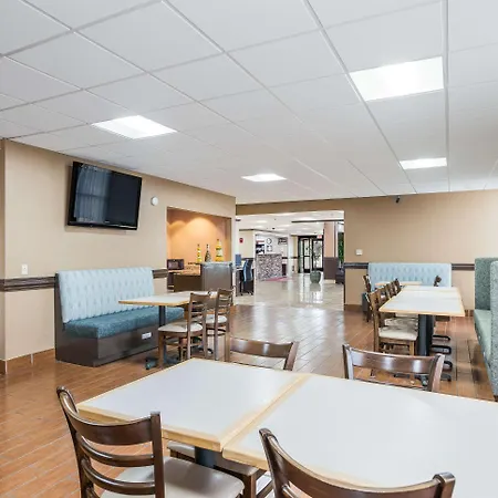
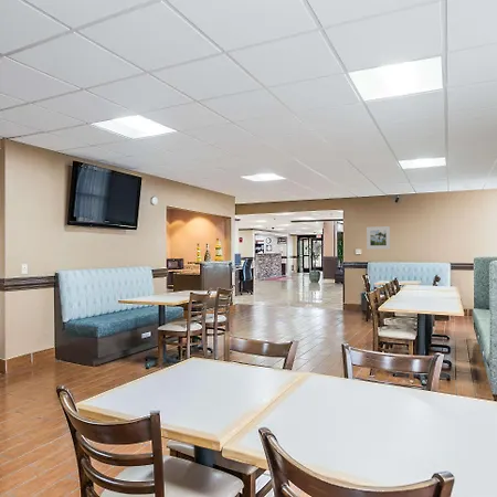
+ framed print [366,225,391,251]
